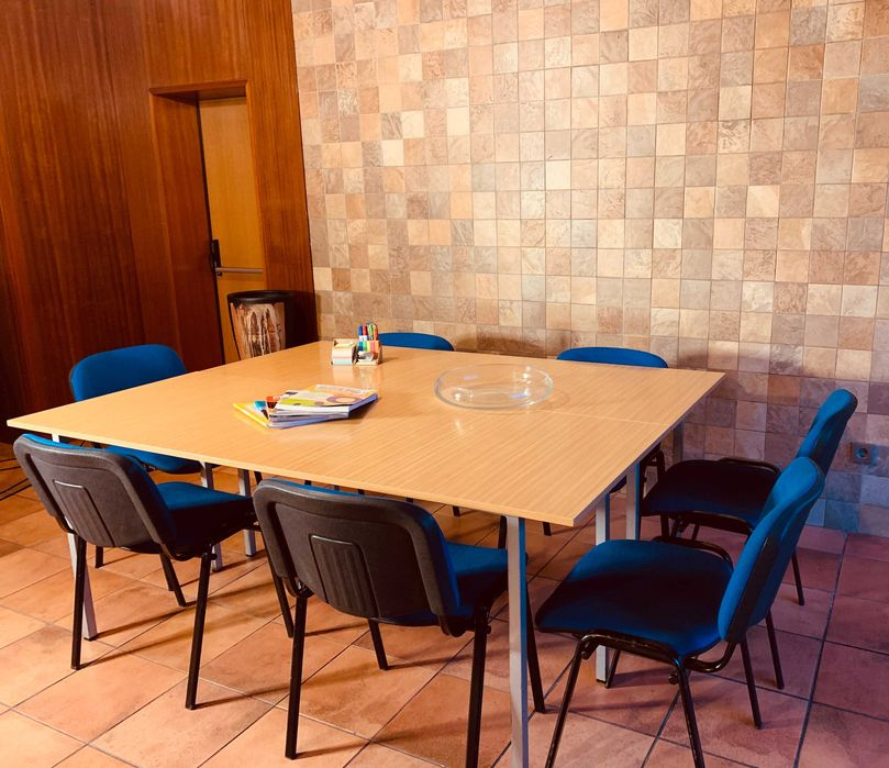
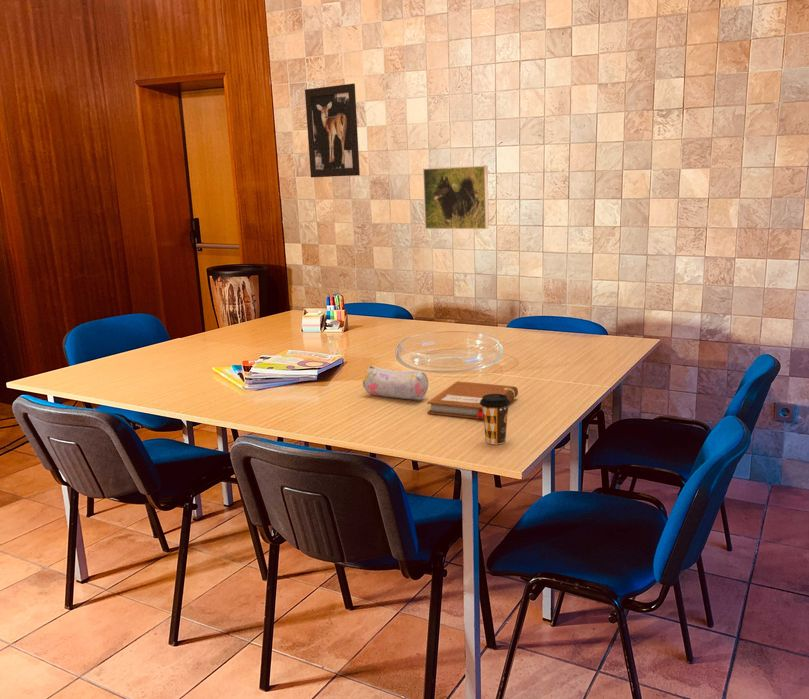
+ coffee cup [480,394,511,445]
+ notebook [426,380,519,420]
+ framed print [422,165,490,230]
+ wall art [304,82,361,178]
+ pencil case [362,365,429,401]
